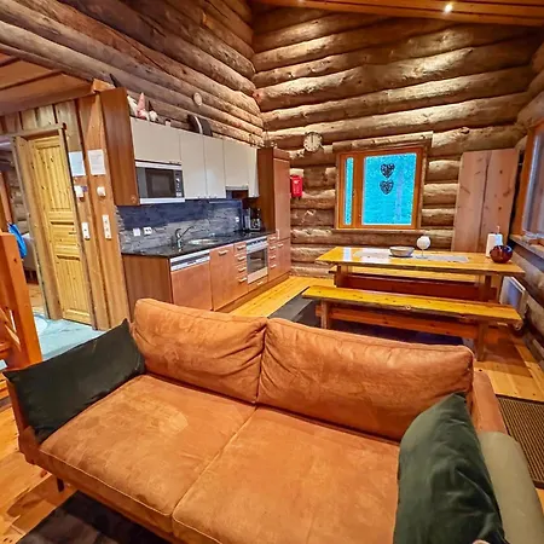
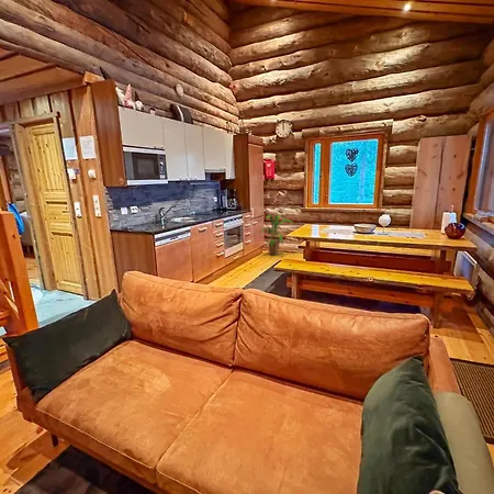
+ house plant [260,209,294,256]
